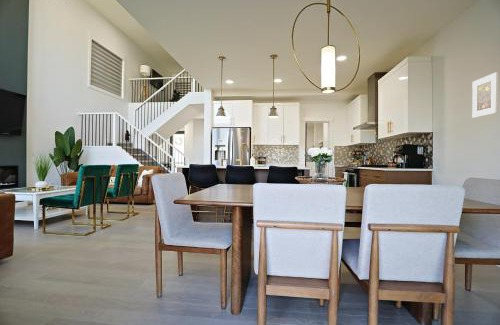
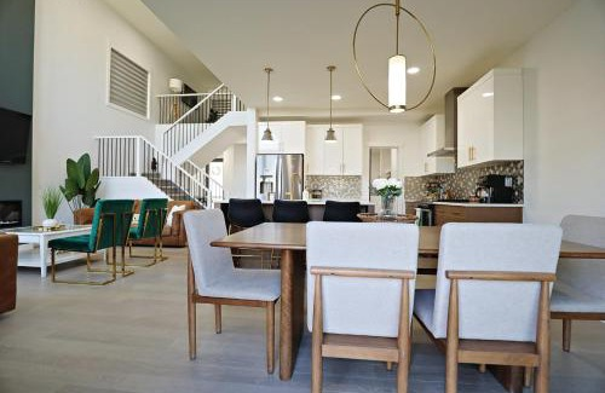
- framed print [471,71,499,119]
